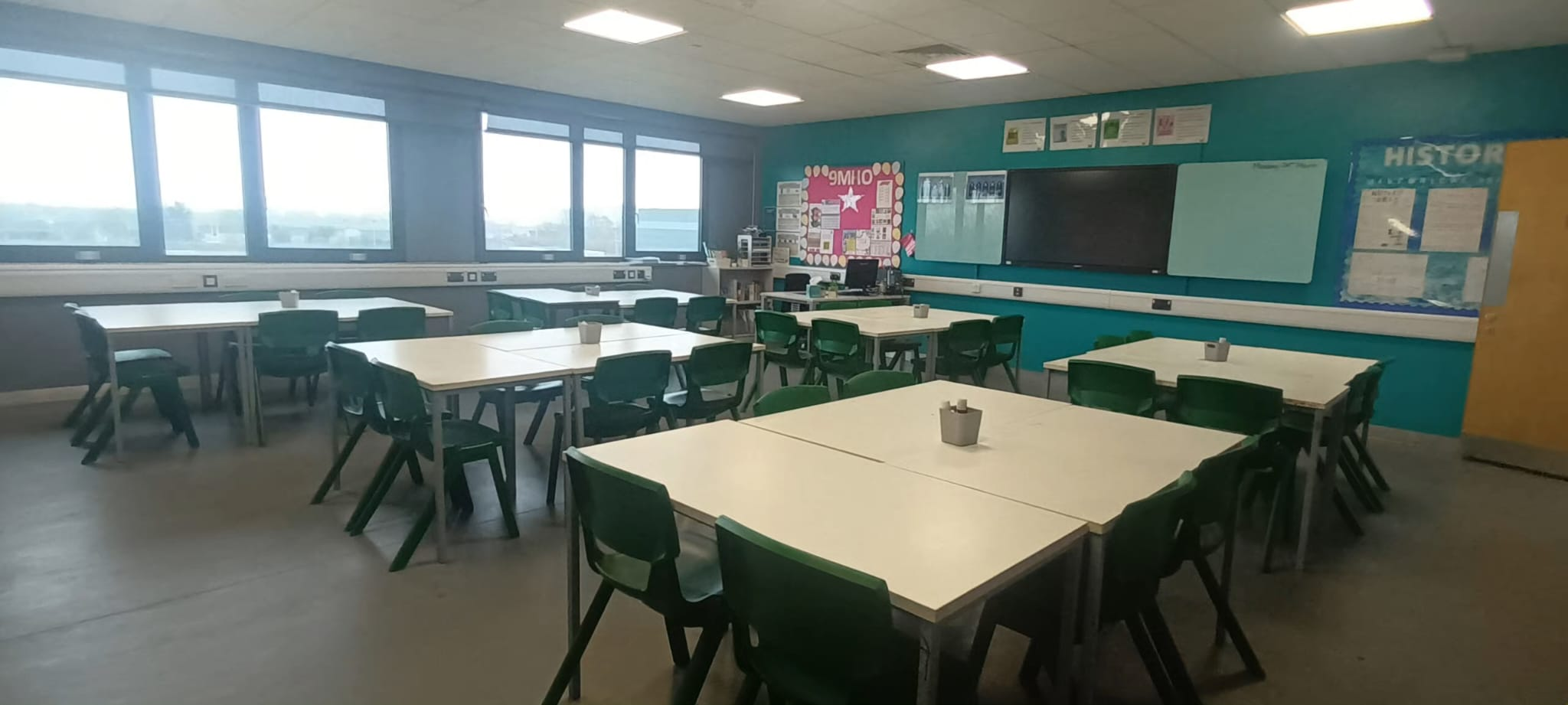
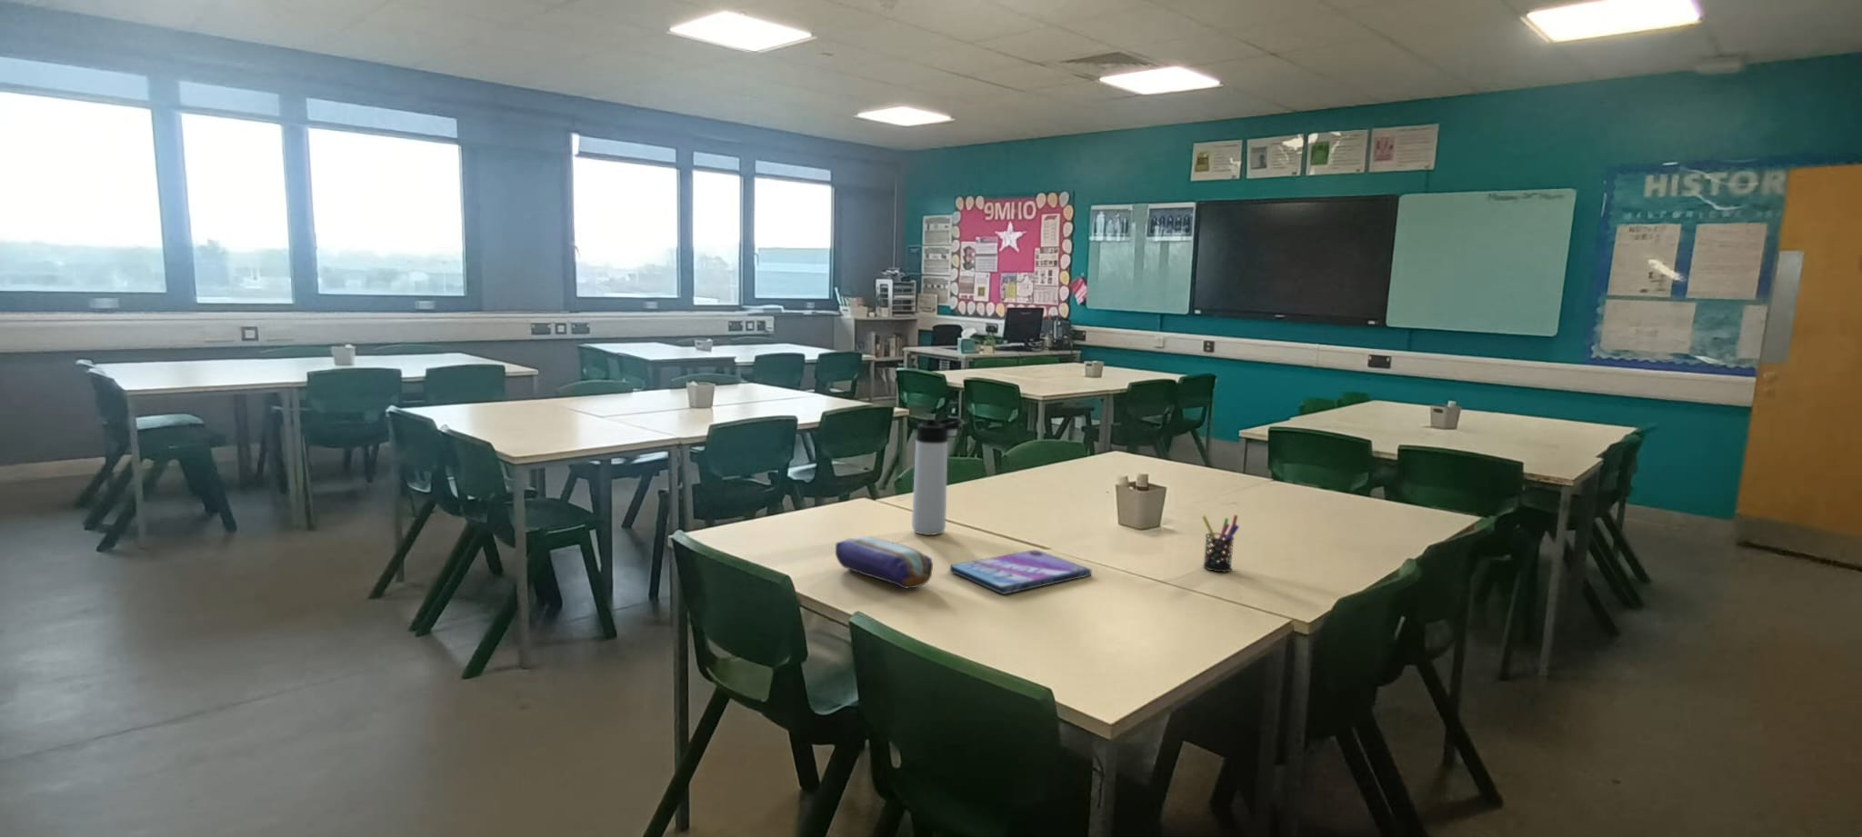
+ thermos bottle [911,417,963,537]
+ pen holder [1201,513,1240,572]
+ pencil case [835,535,933,590]
+ video game case [949,549,1092,595]
